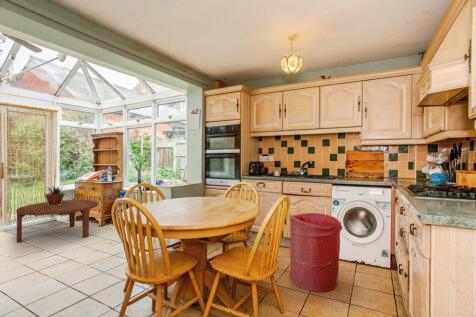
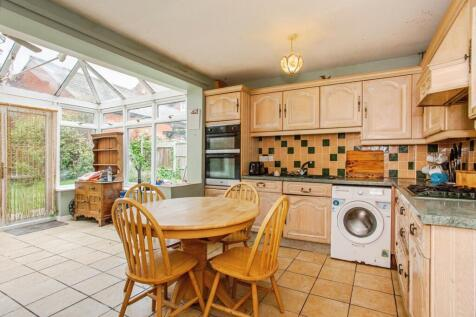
- coffee table [15,199,99,244]
- laundry hamper [288,212,343,293]
- potted plant [43,184,66,206]
